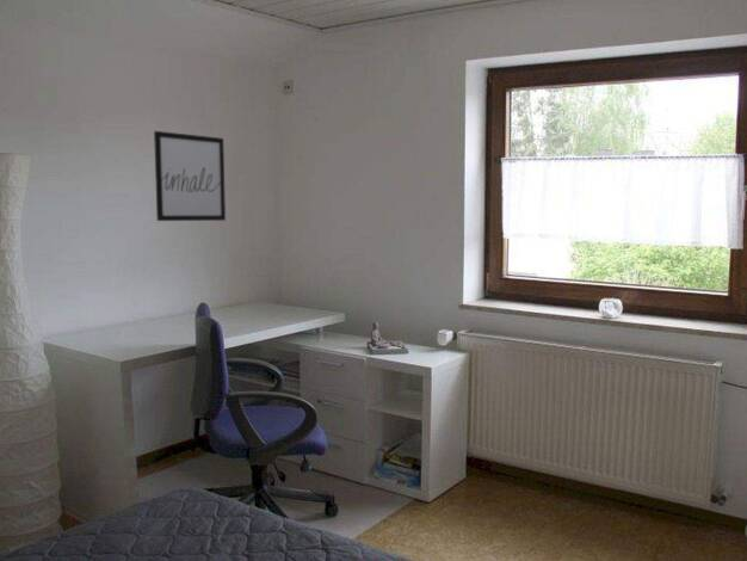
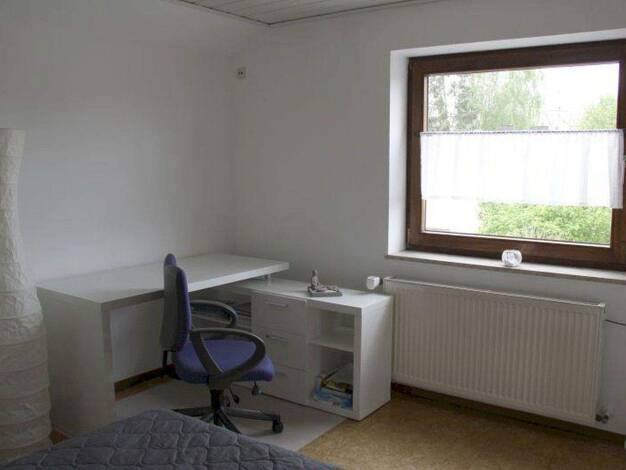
- wall art [153,130,227,222]
